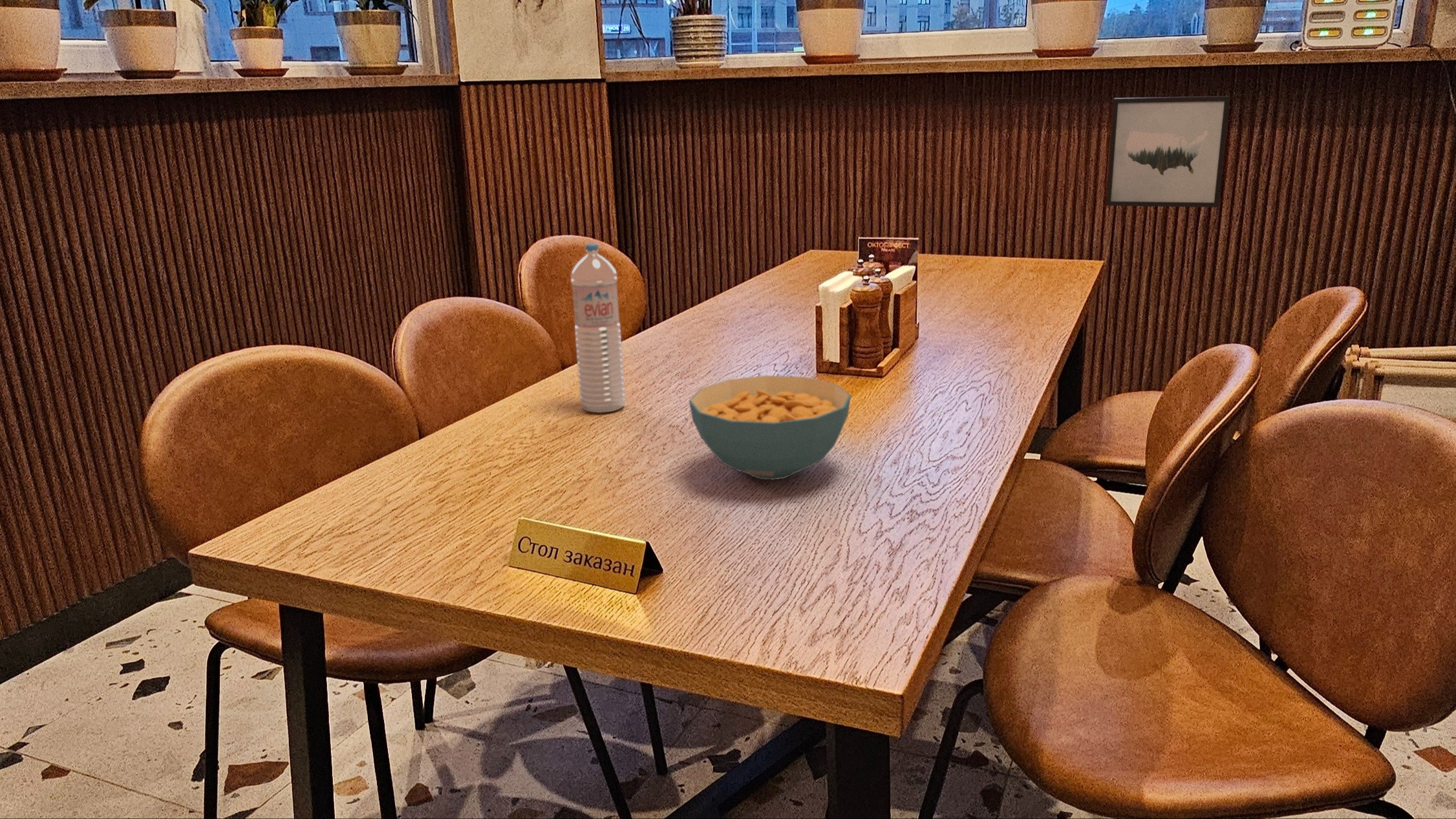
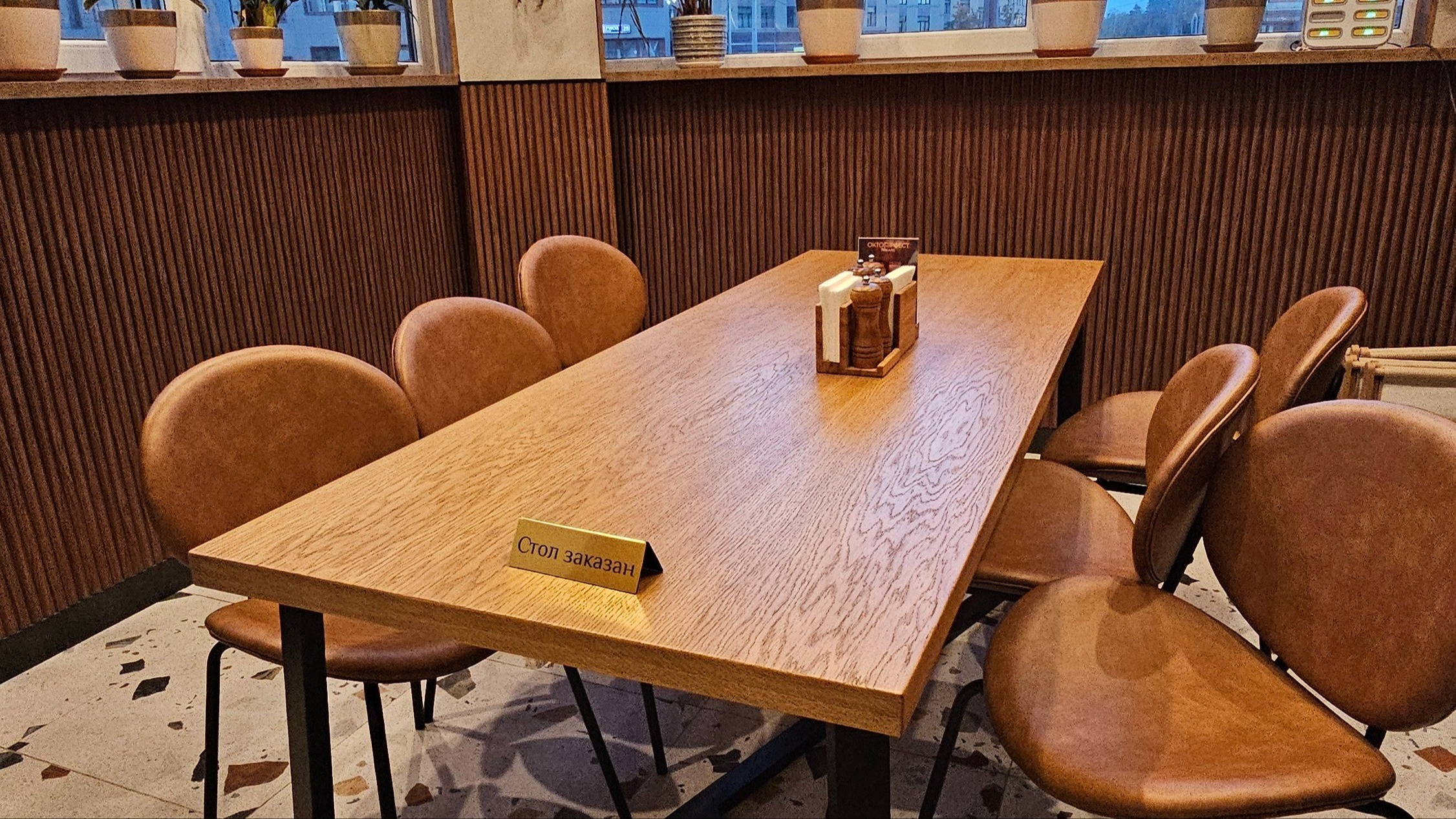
- water bottle [570,243,626,414]
- wall art [1106,95,1230,208]
- cereal bowl [689,375,851,480]
